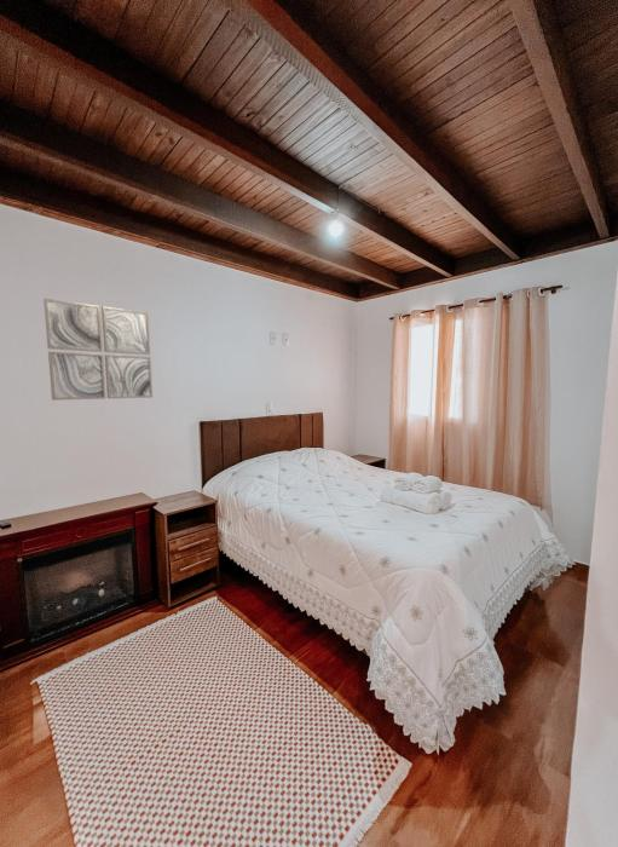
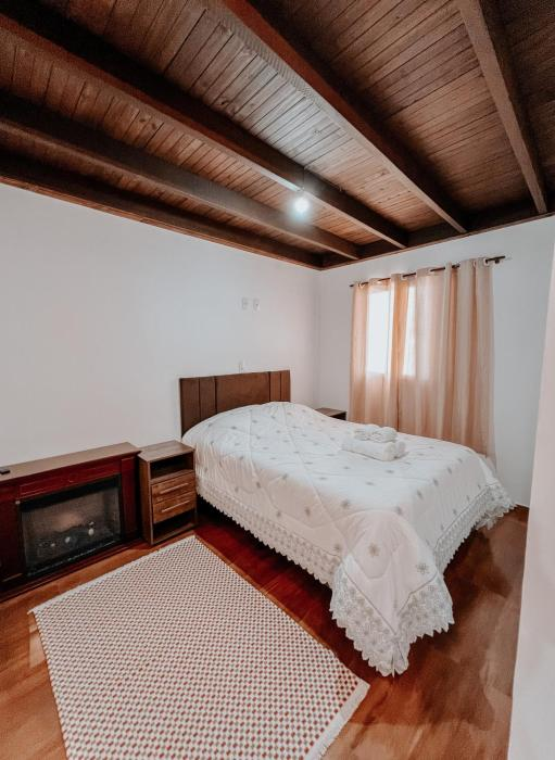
- wall art [42,298,154,402]
